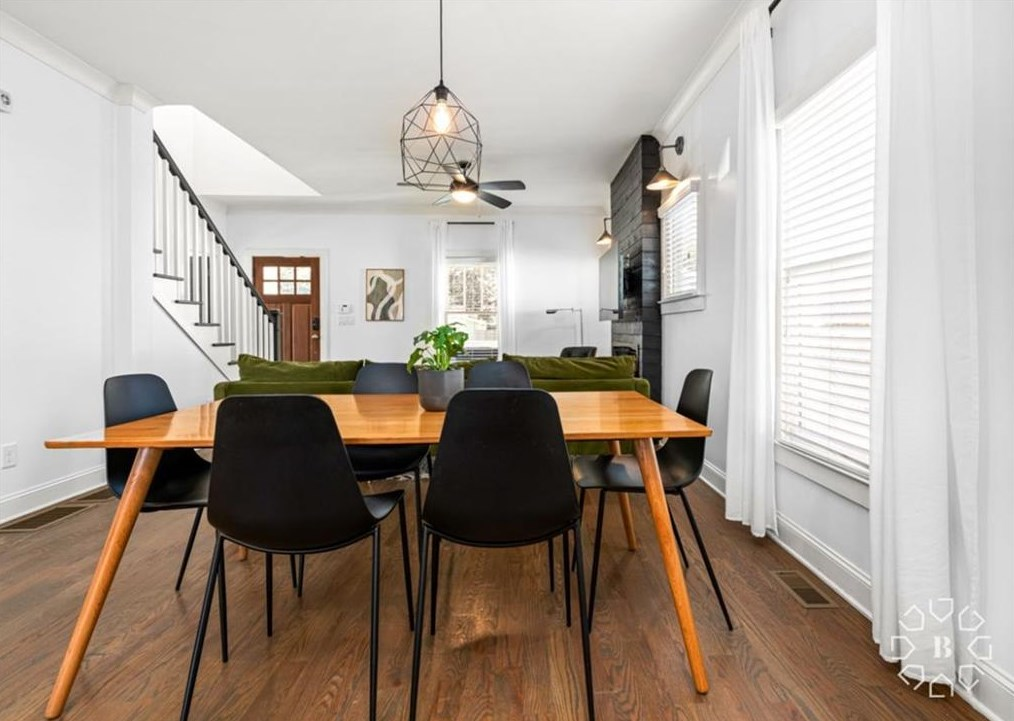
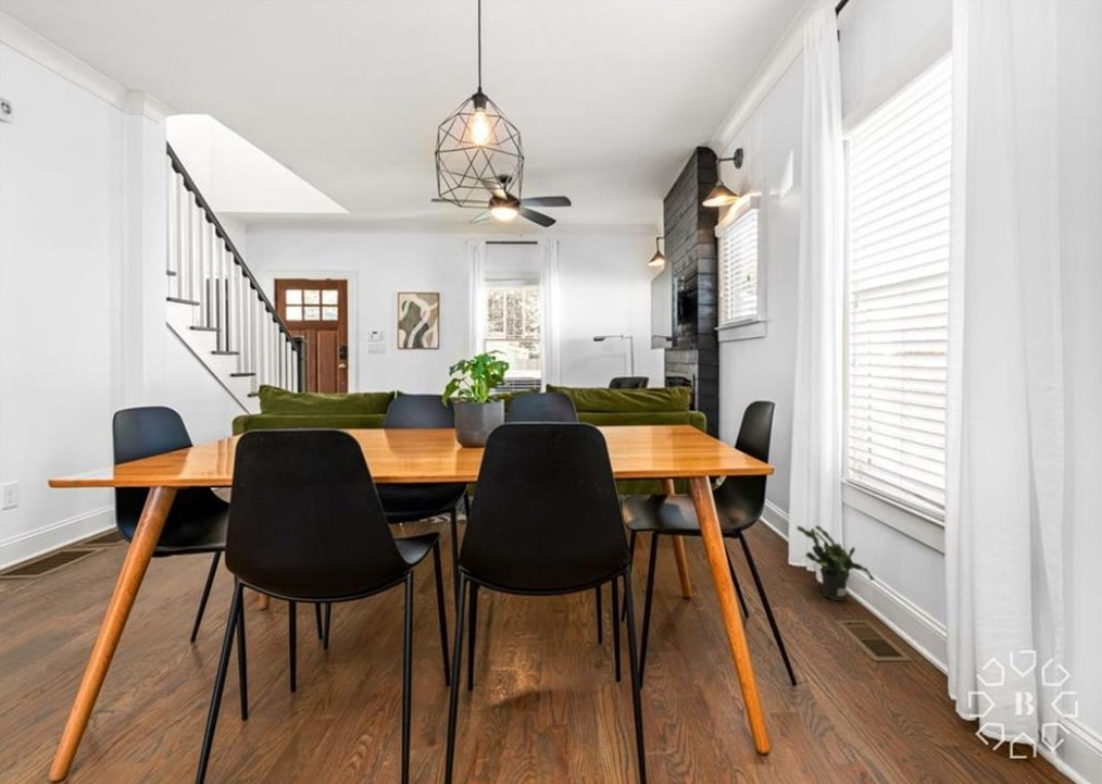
+ potted plant [796,524,876,601]
